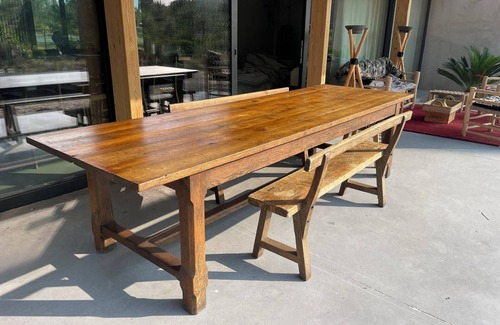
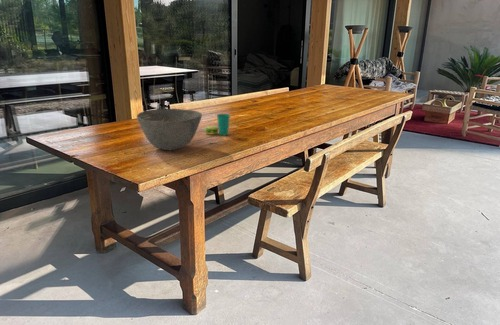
+ cup [204,113,231,136]
+ bowl [136,108,203,151]
